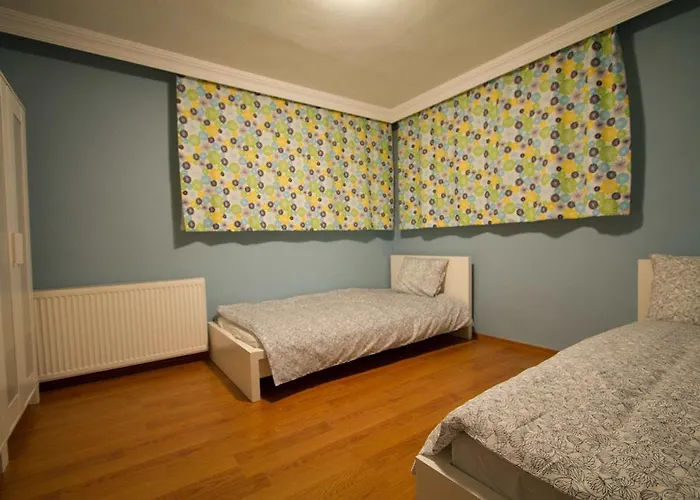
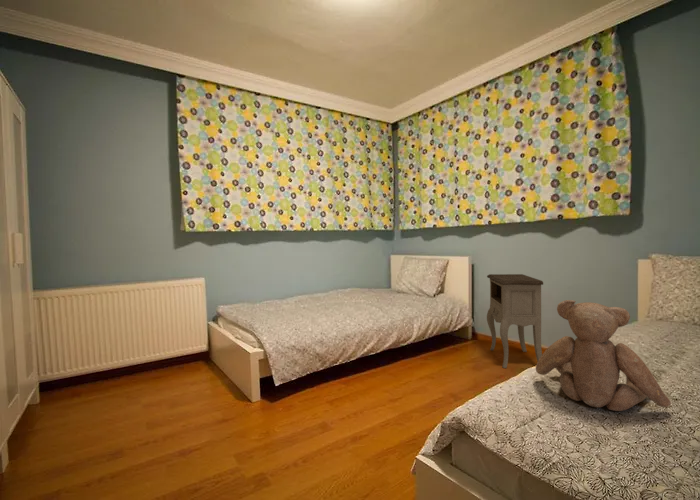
+ teddy bear [535,299,672,412]
+ nightstand [486,273,544,369]
